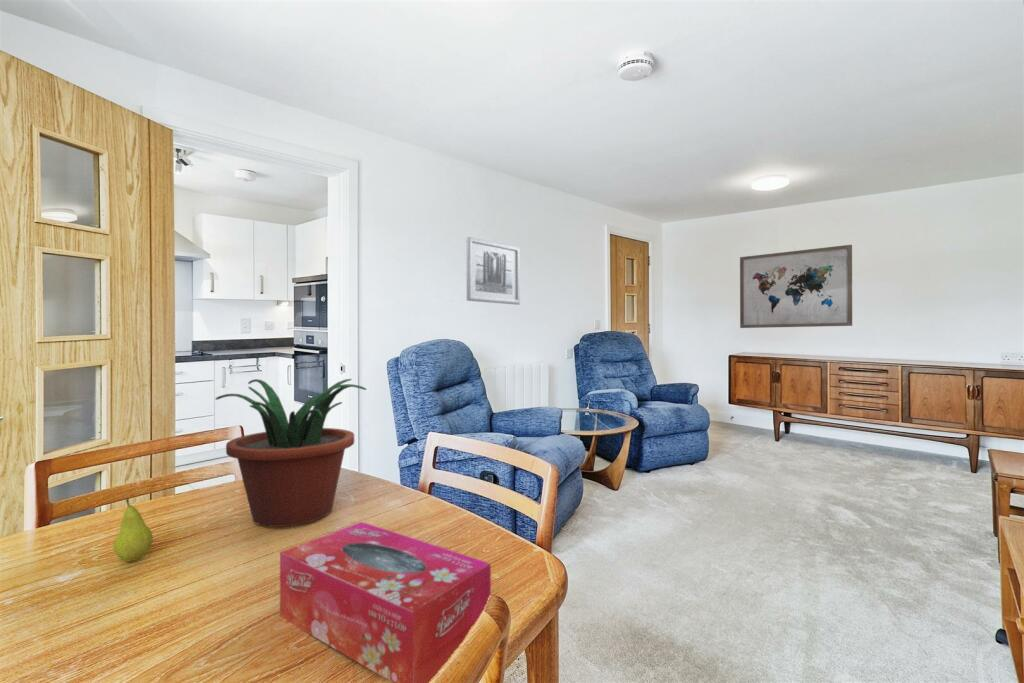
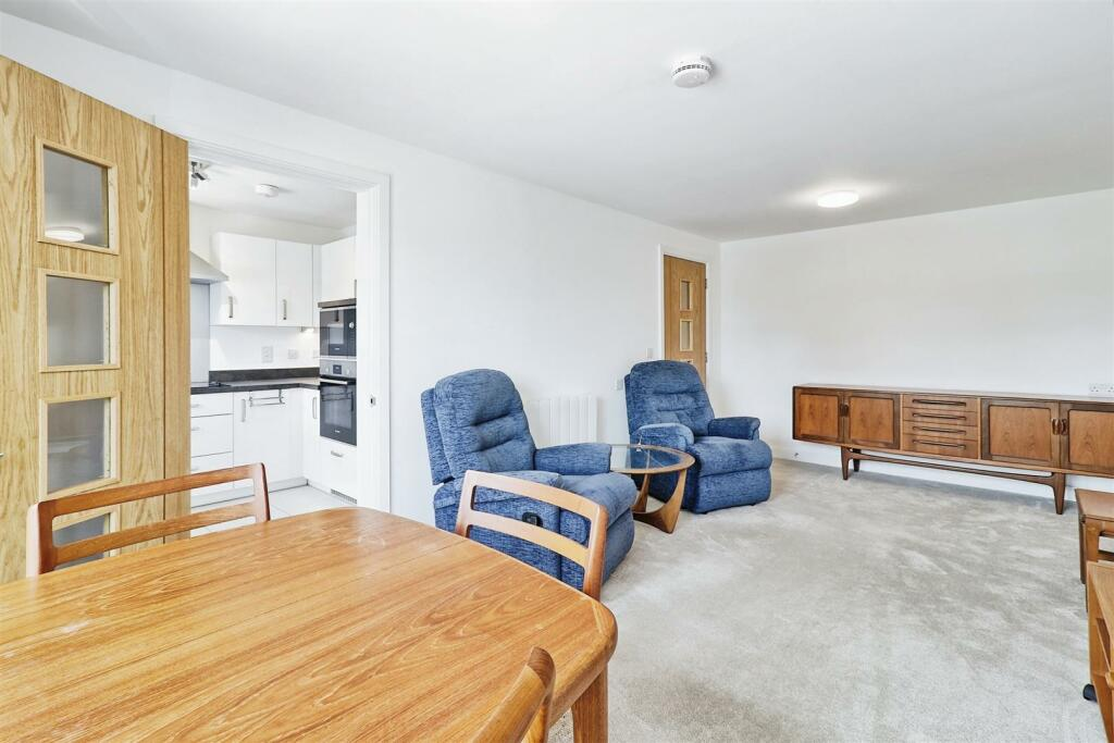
- tissue box [279,521,492,683]
- wall art [739,244,853,329]
- wall art [465,236,521,306]
- potted plant [215,378,368,528]
- fruit [112,497,154,562]
